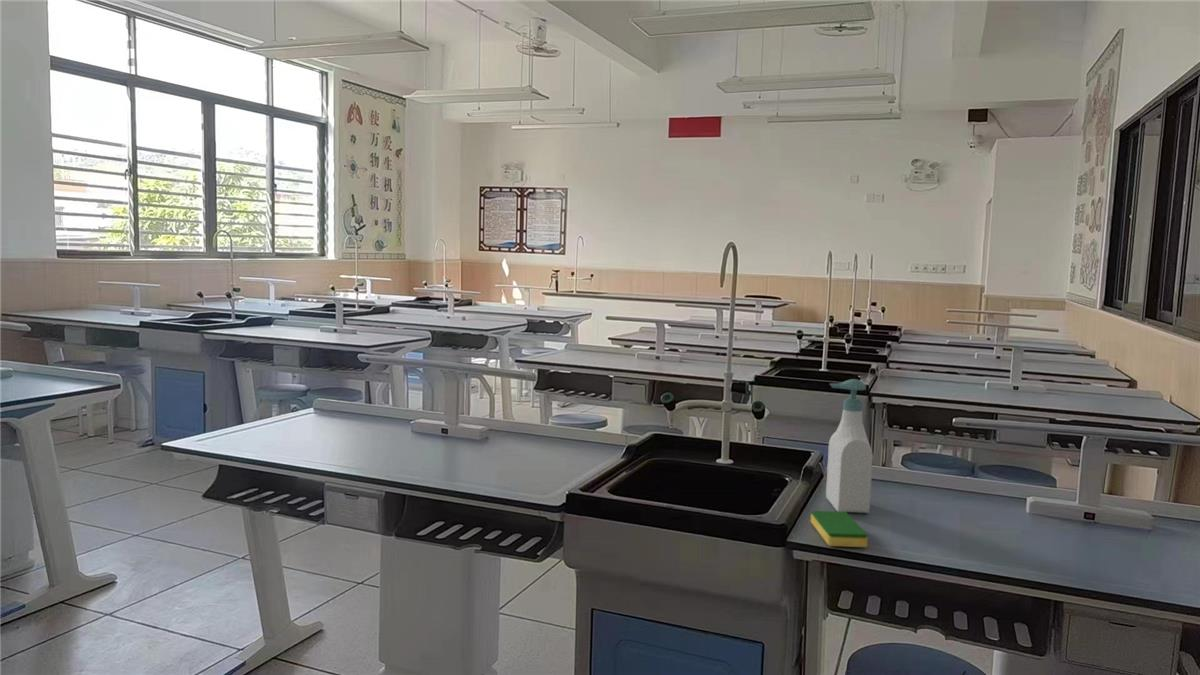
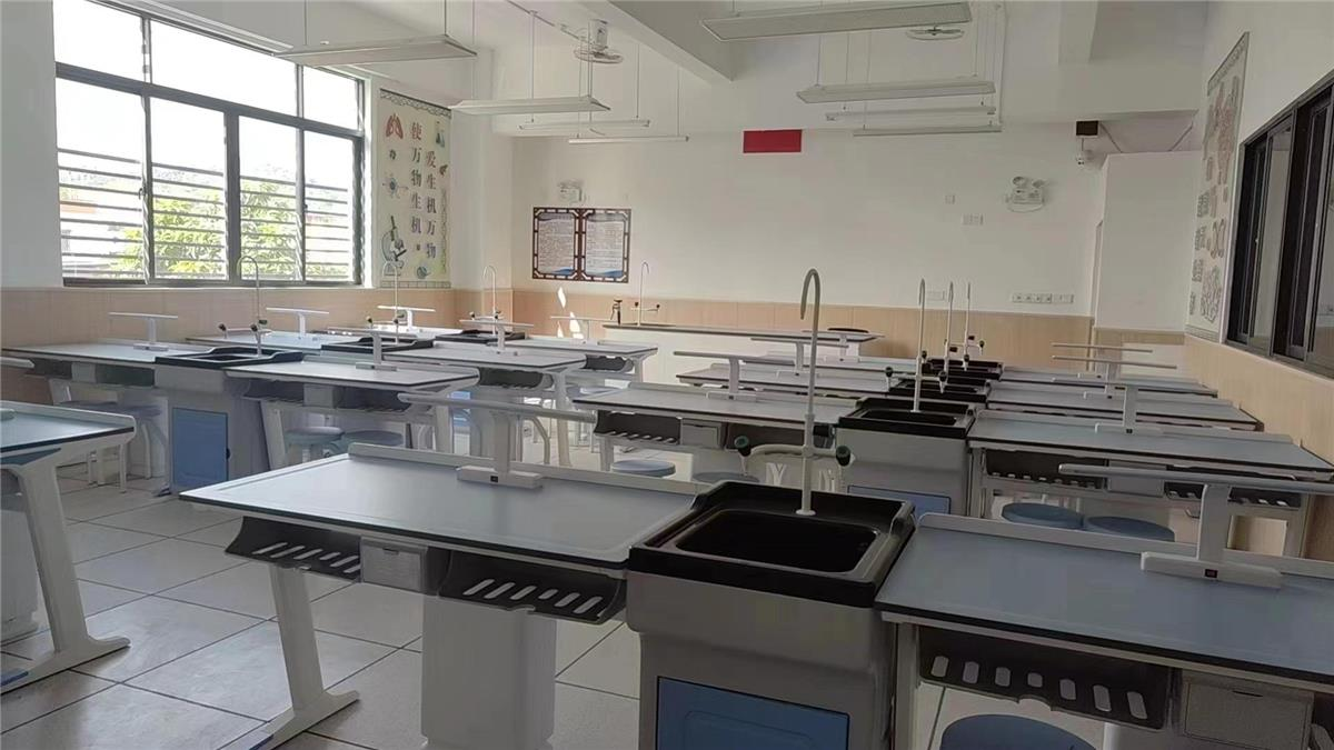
- soap bottle [825,378,874,514]
- dish sponge [810,510,869,548]
